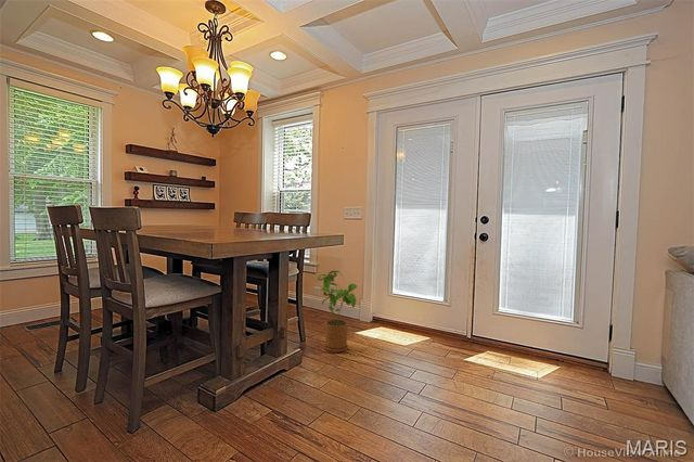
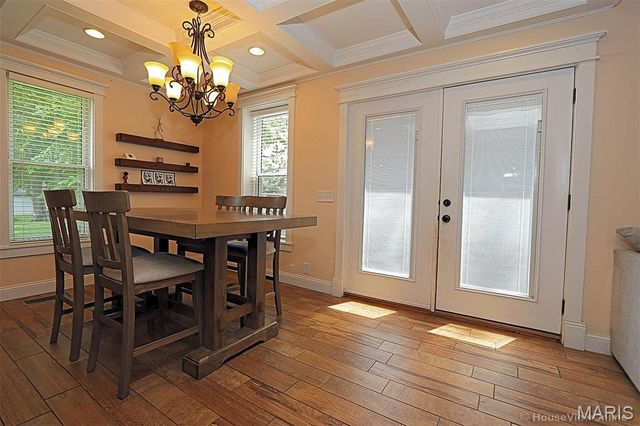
- house plant [317,269,358,354]
